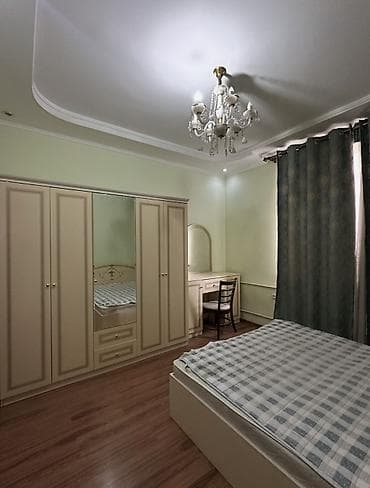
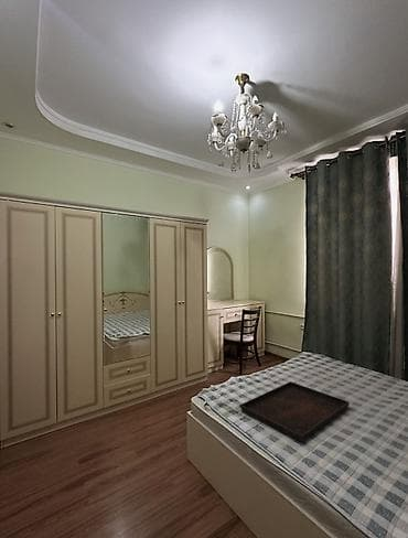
+ serving tray [239,380,351,443]
